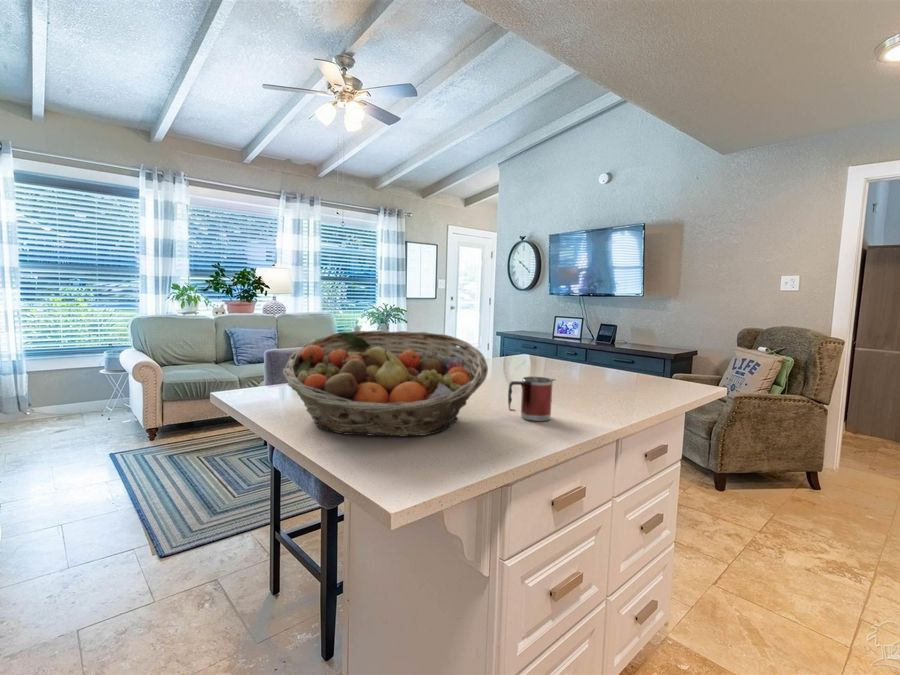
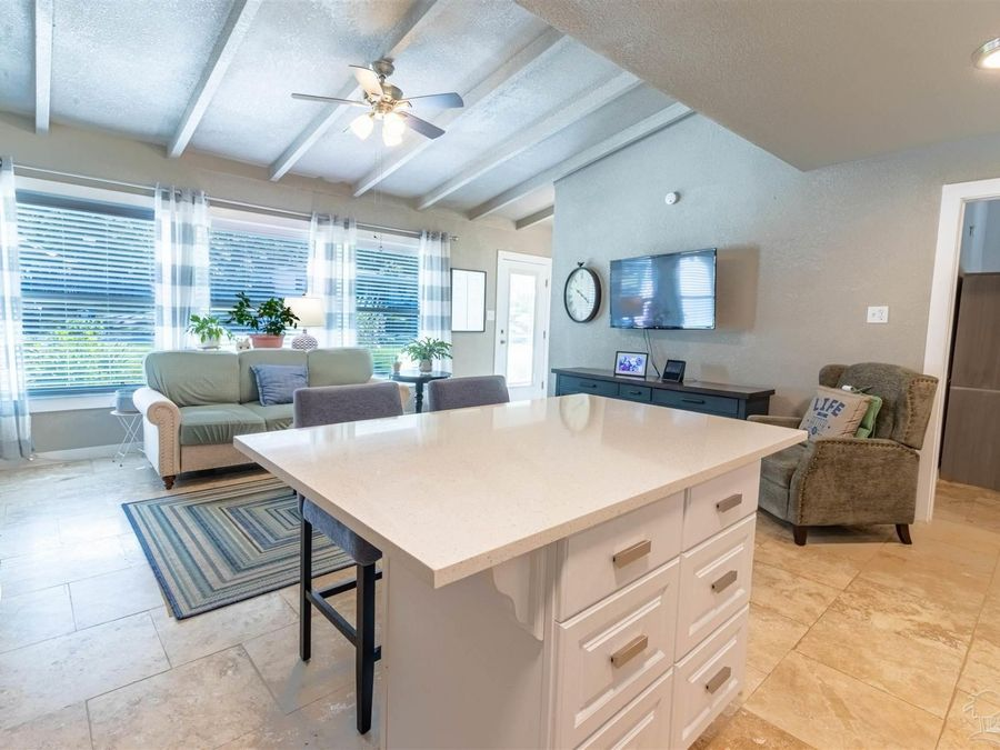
- mug [507,376,557,422]
- fruit basket [282,330,489,438]
